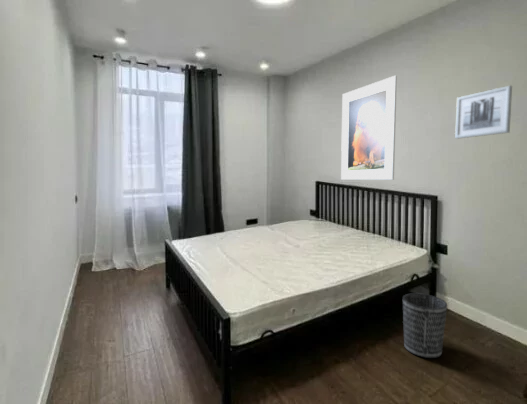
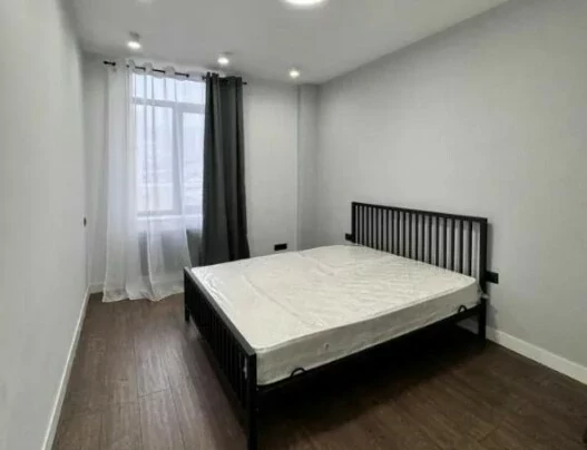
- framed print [340,75,398,181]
- wastebasket [402,292,448,359]
- wall art [454,84,513,140]
